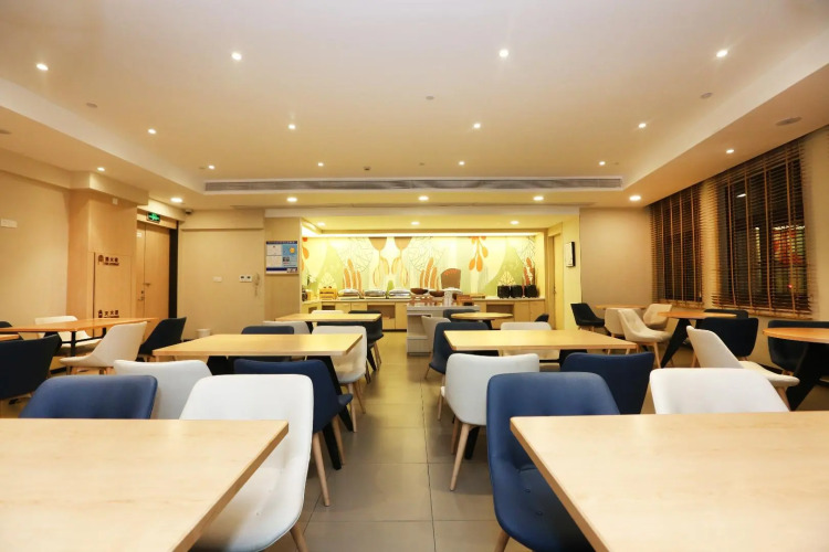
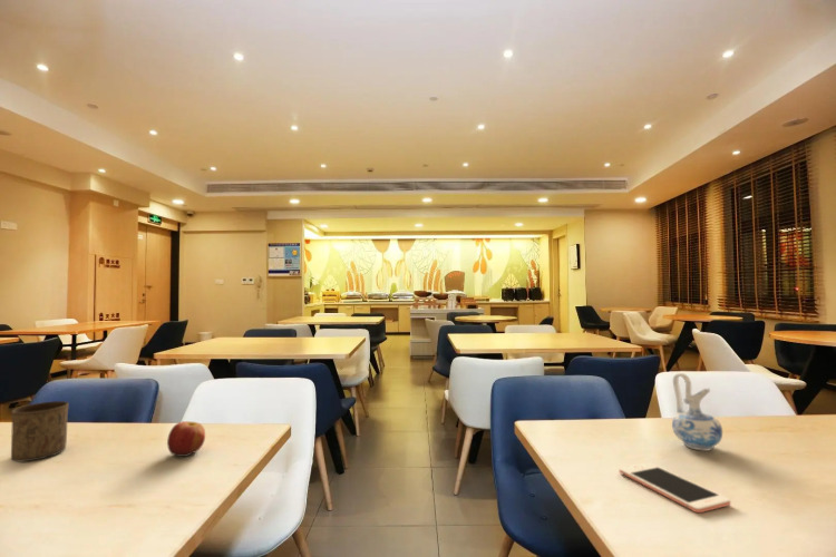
+ cell phone [619,461,731,514]
+ apple [166,420,206,458]
+ cup [10,400,70,462]
+ ceramic pitcher [671,372,723,452]
